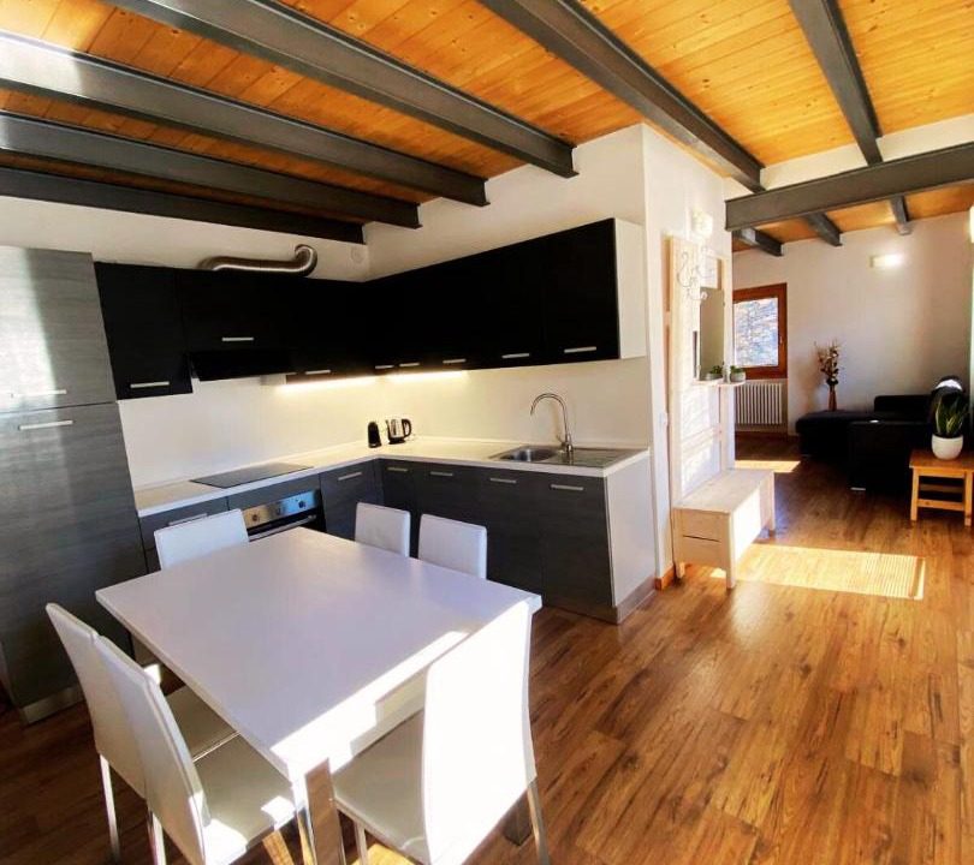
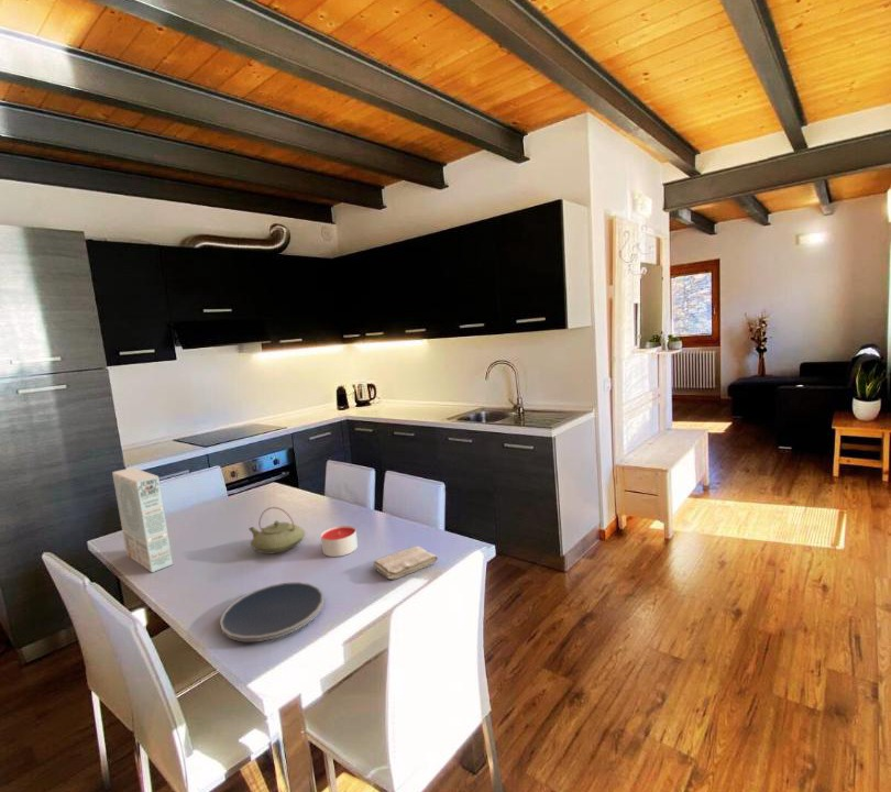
+ teapot [248,506,306,556]
+ washcloth [373,544,439,580]
+ plate [219,581,324,642]
+ candle [320,525,359,558]
+ cereal box [111,466,174,573]
